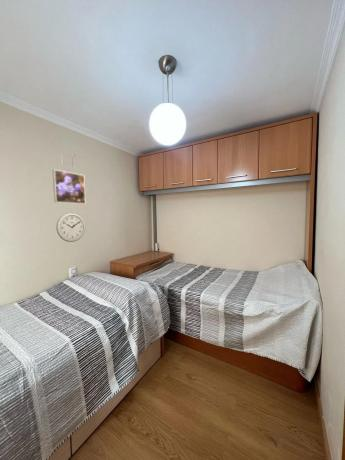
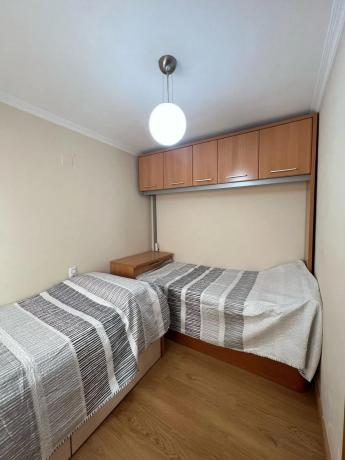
- wall clock [55,212,86,243]
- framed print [52,168,86,205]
